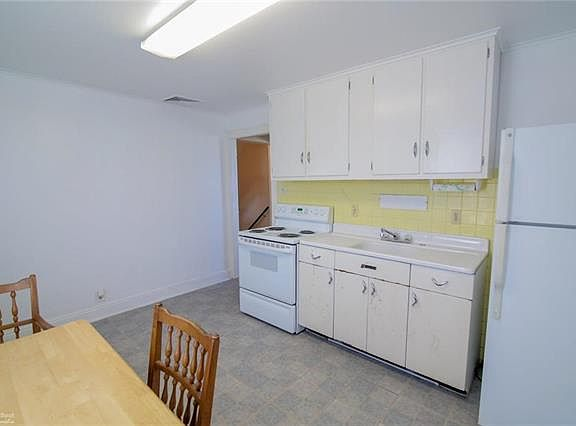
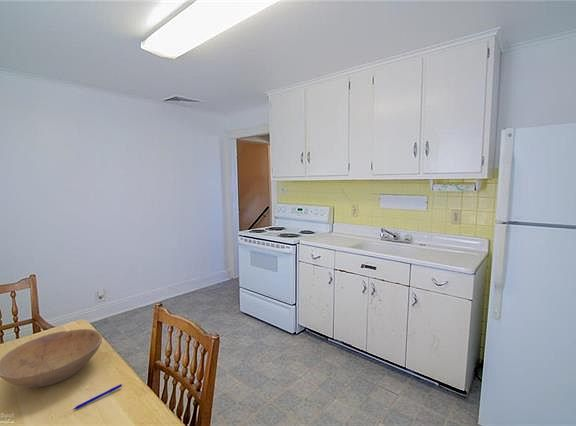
+ bowl [0,328,103,388]
+ pen [72,383,123,411]
